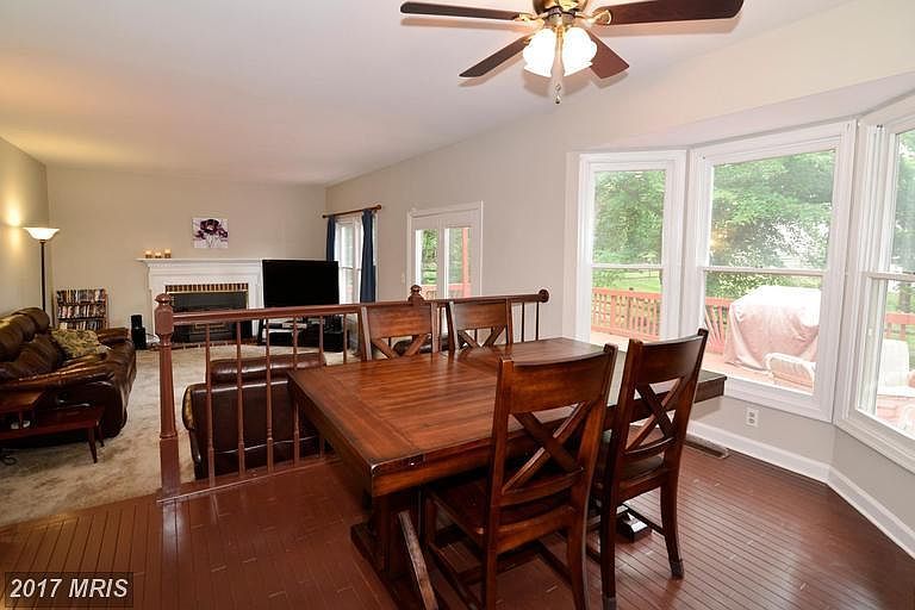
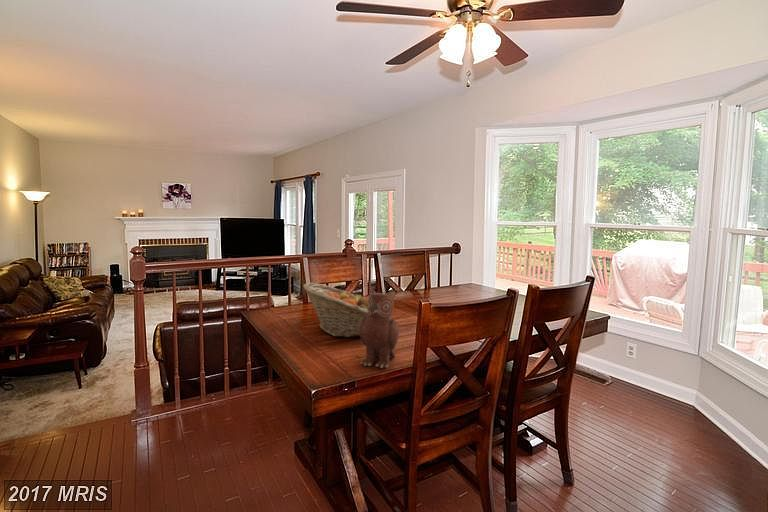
+ fruit basket [302,282,369,338]
+ teapot [359,287,400,369]
